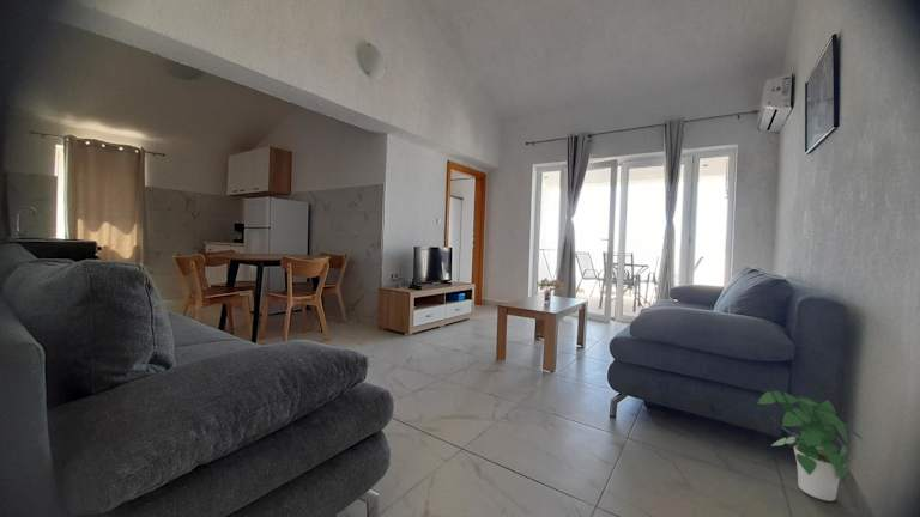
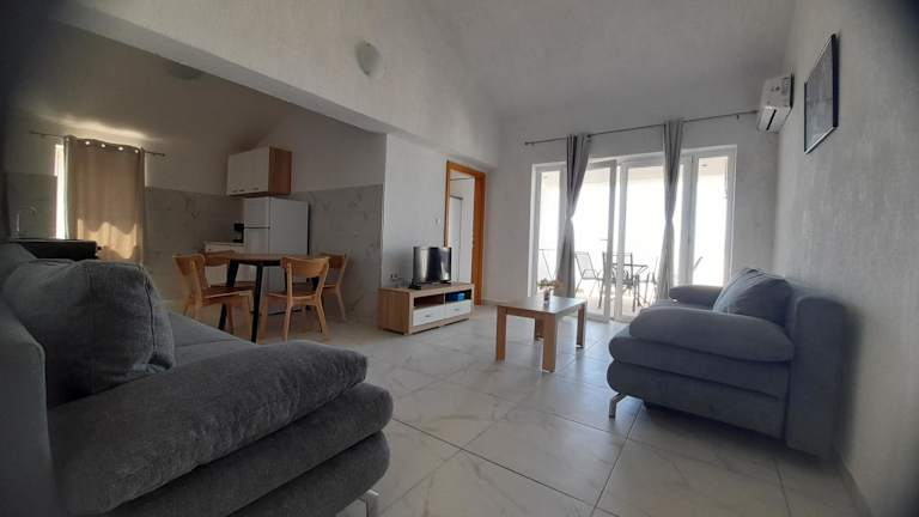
- potted plant [757,390,864,503]
